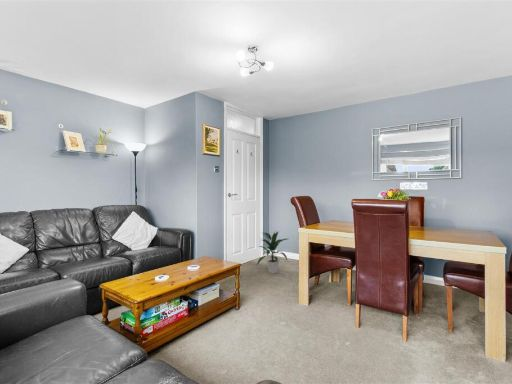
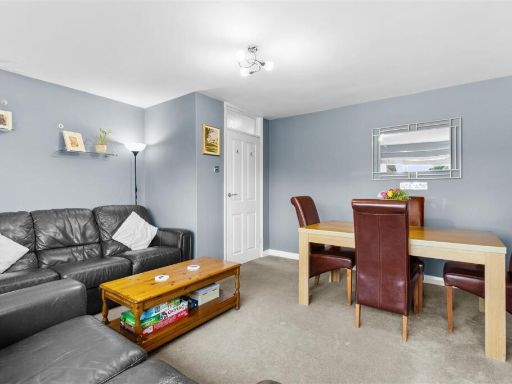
- indoor plant [256,231,288,275]
